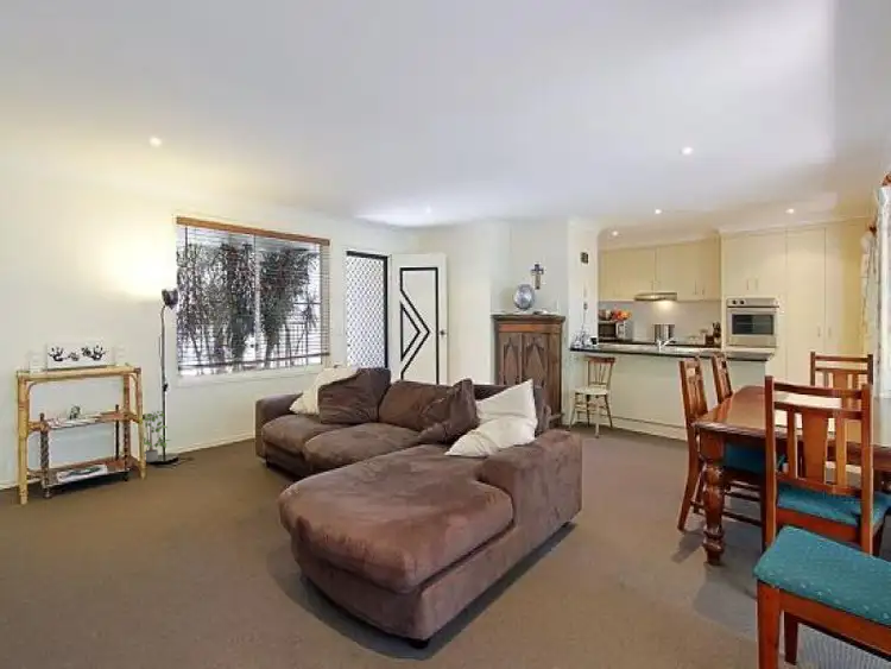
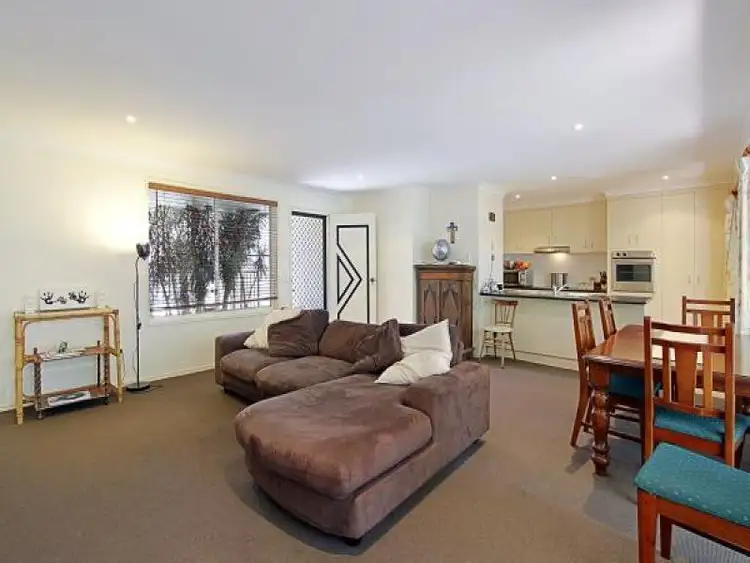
- potted plant [143,410,171,463]
